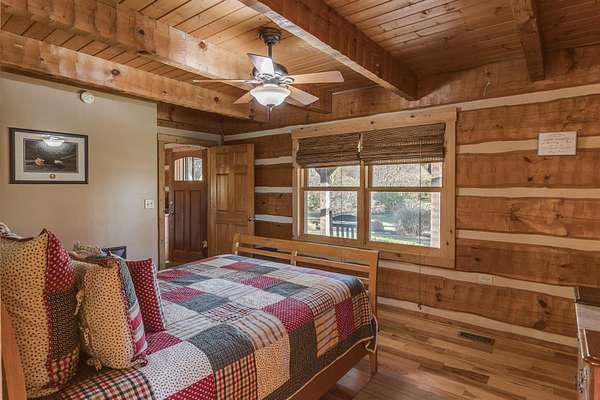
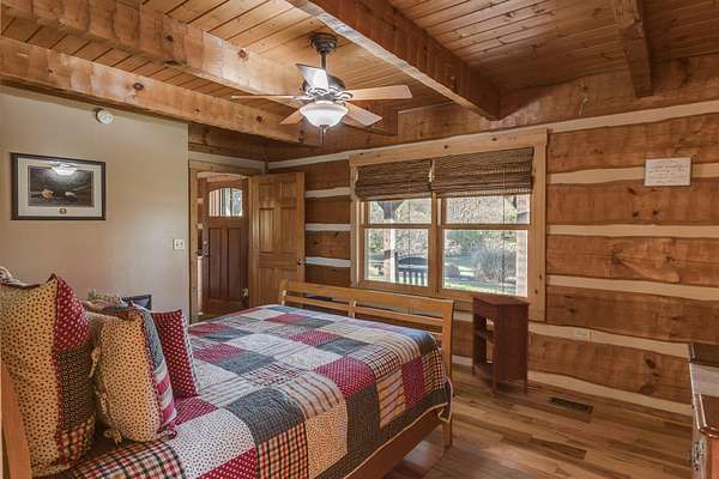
+ nightstand [467,292,532,396]
